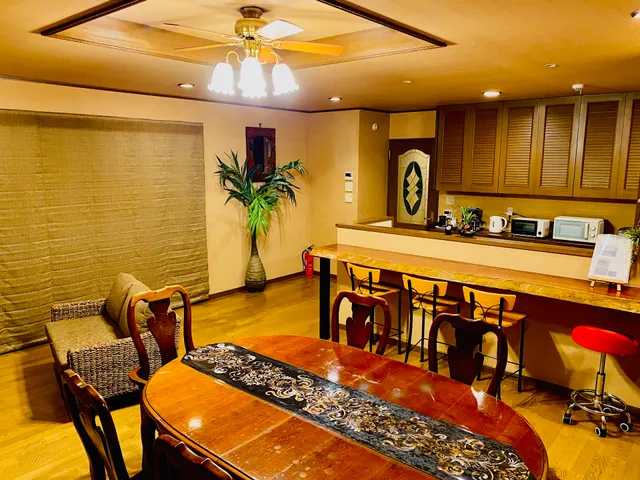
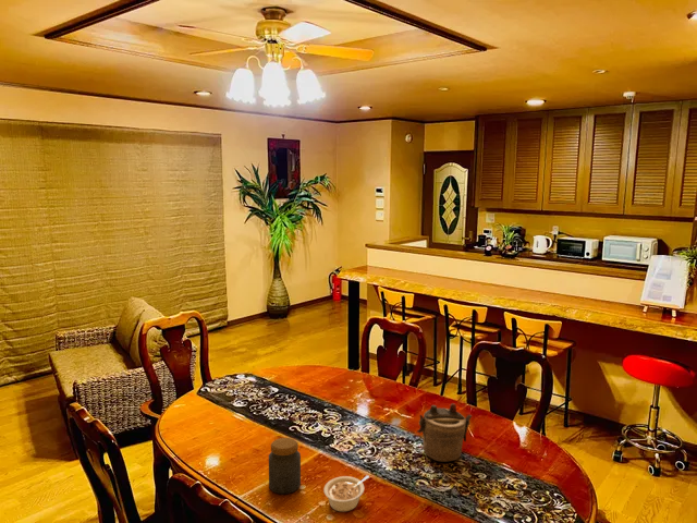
+ teapot [416,402,473,463]
+ legume [322,474,370,512]
+ jar [268,437,302,495]
